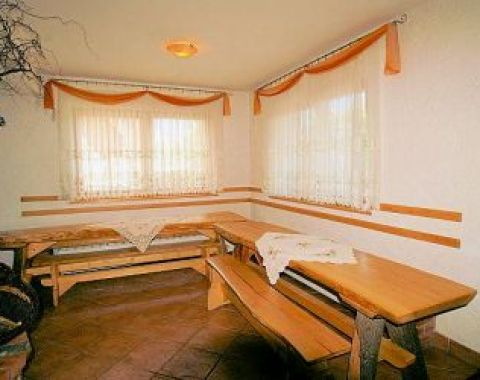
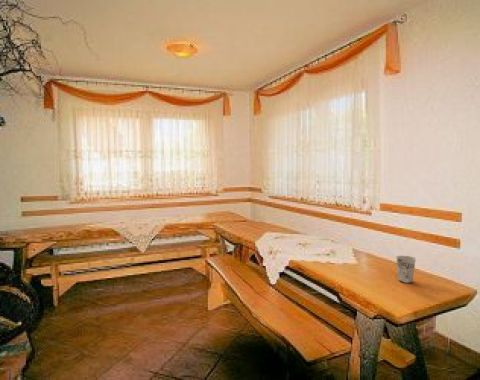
+ cup [395,255,417,284]
